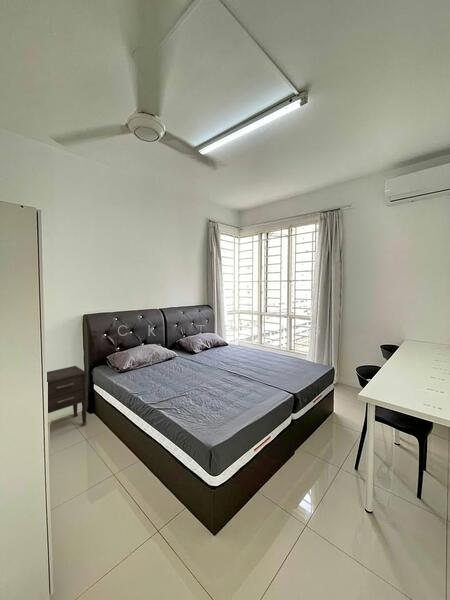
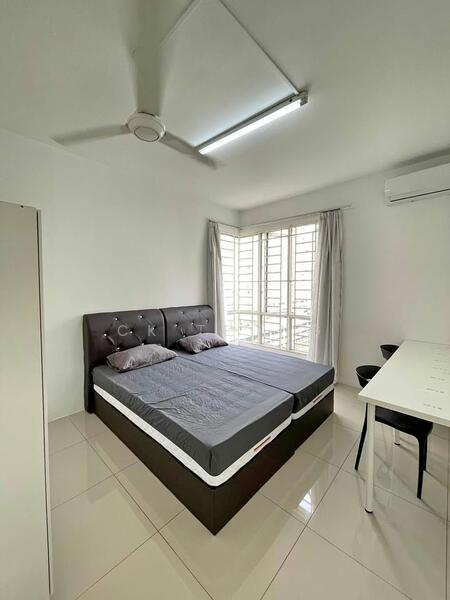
- nightstand [46,365,88,427]
